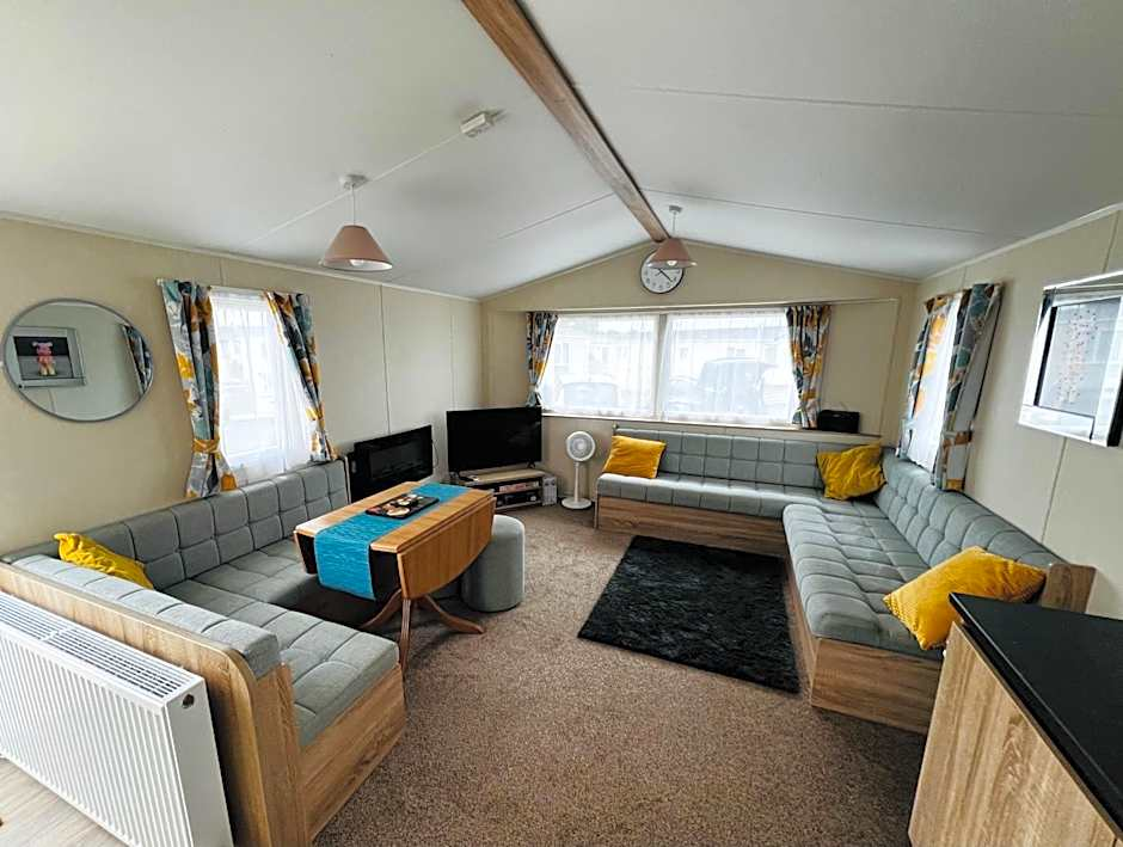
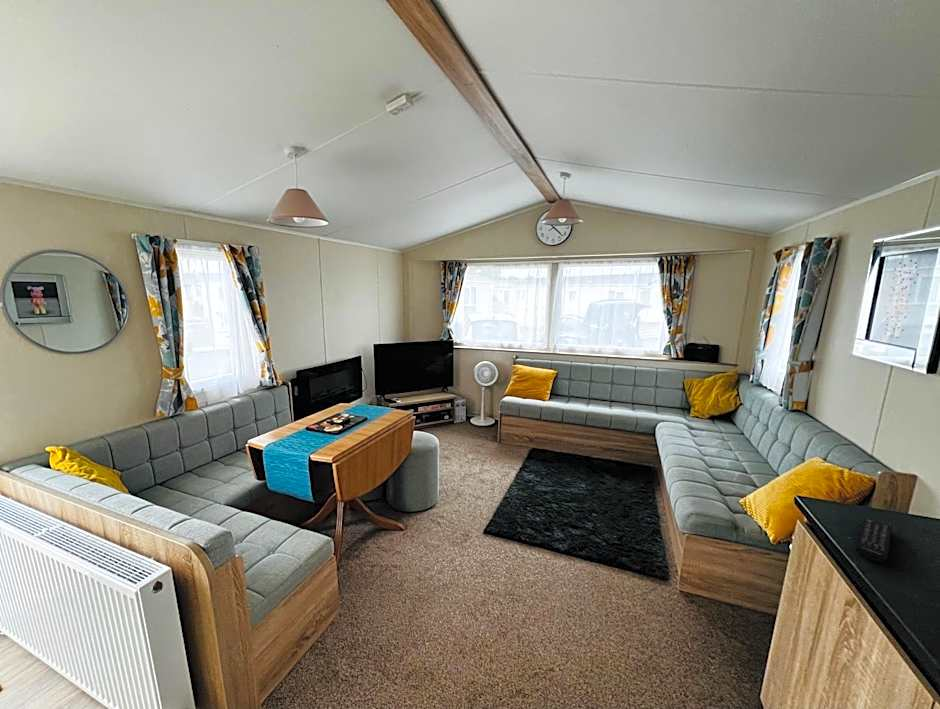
+ remote control [855,518,893,564]
